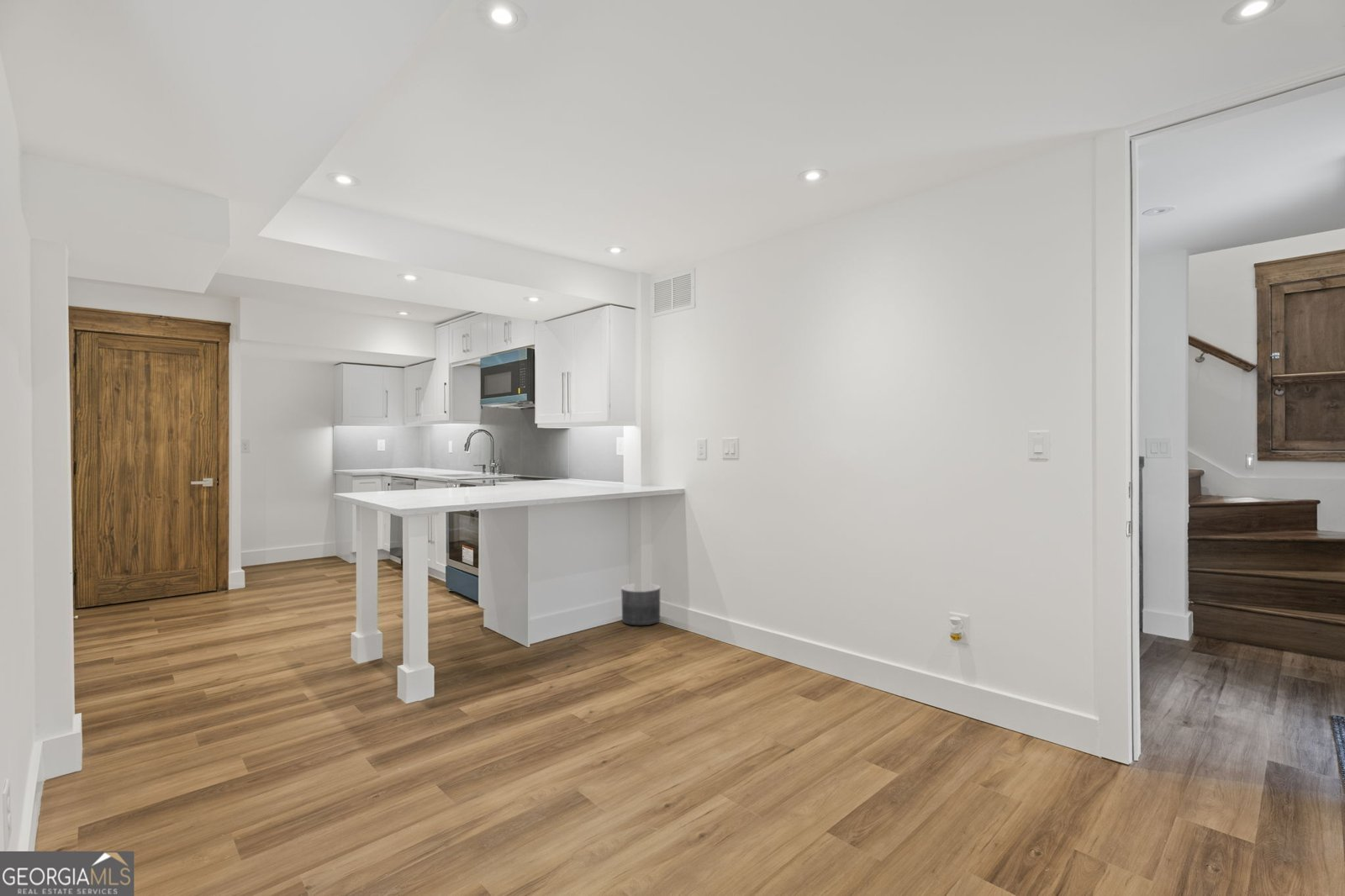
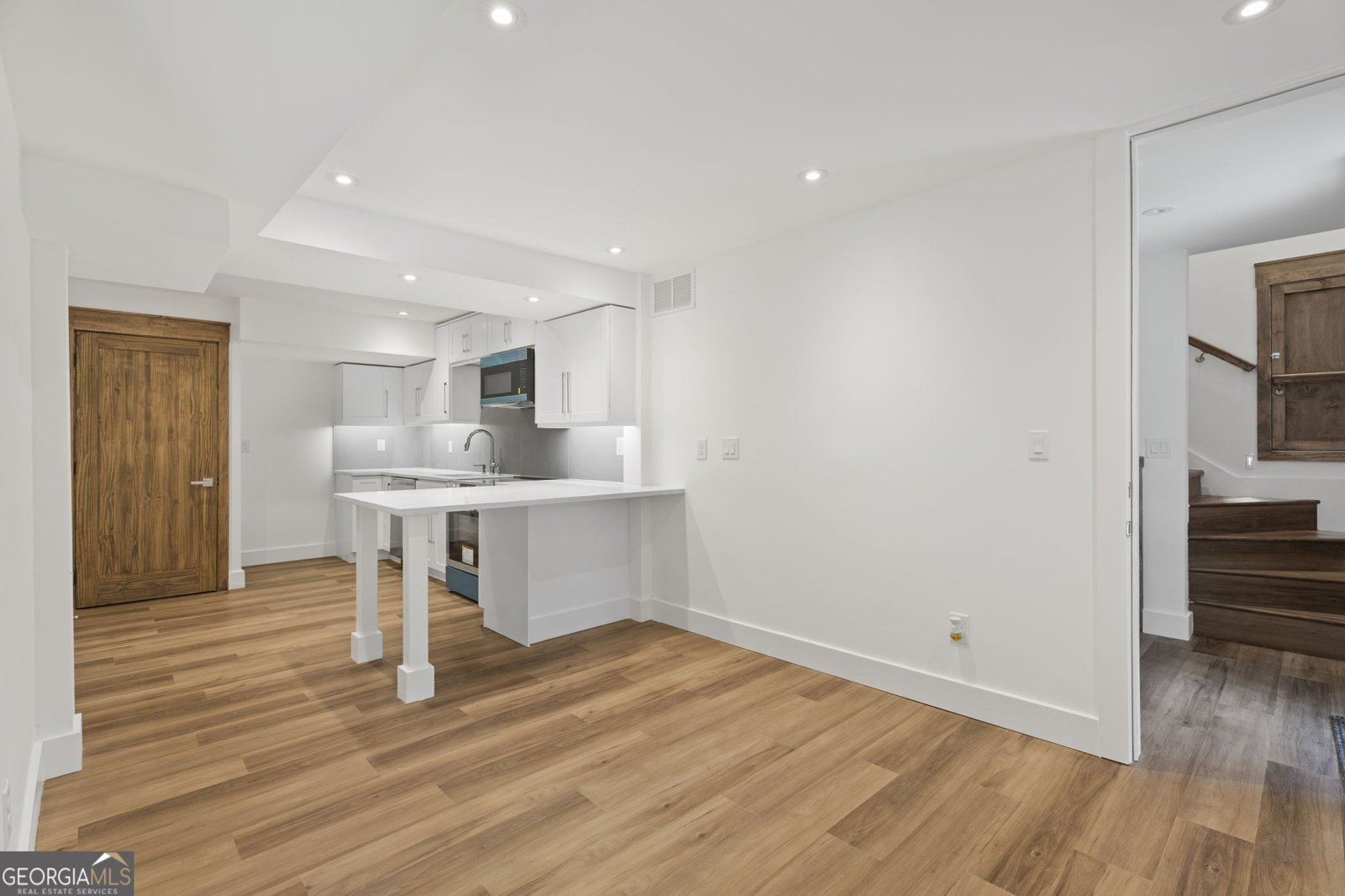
- planter [620,582,661,626]
